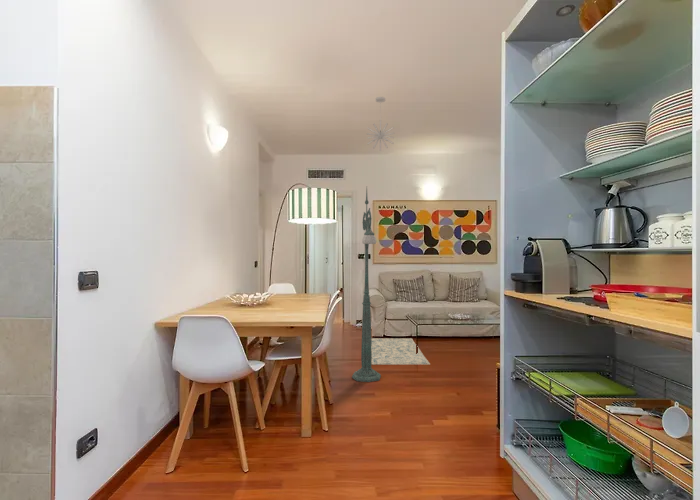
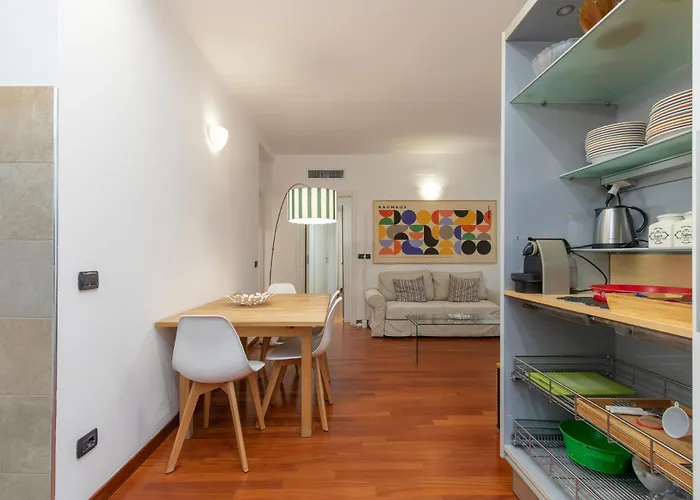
- rug [371,337,431,366]
- pendant light [366,96,395,152]
- floor lamp [351,187,382,383]
